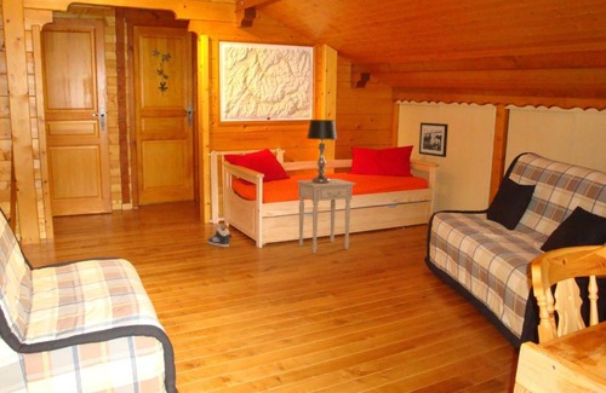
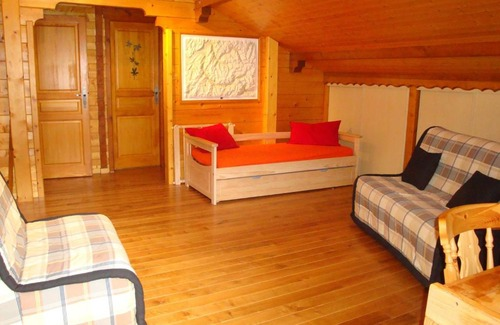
- sneaker [206,224,233,248]
- nightstand [296,178,356,254]
- table lamp [305,119,338,184]
- picture frame [418,121,450,158]
